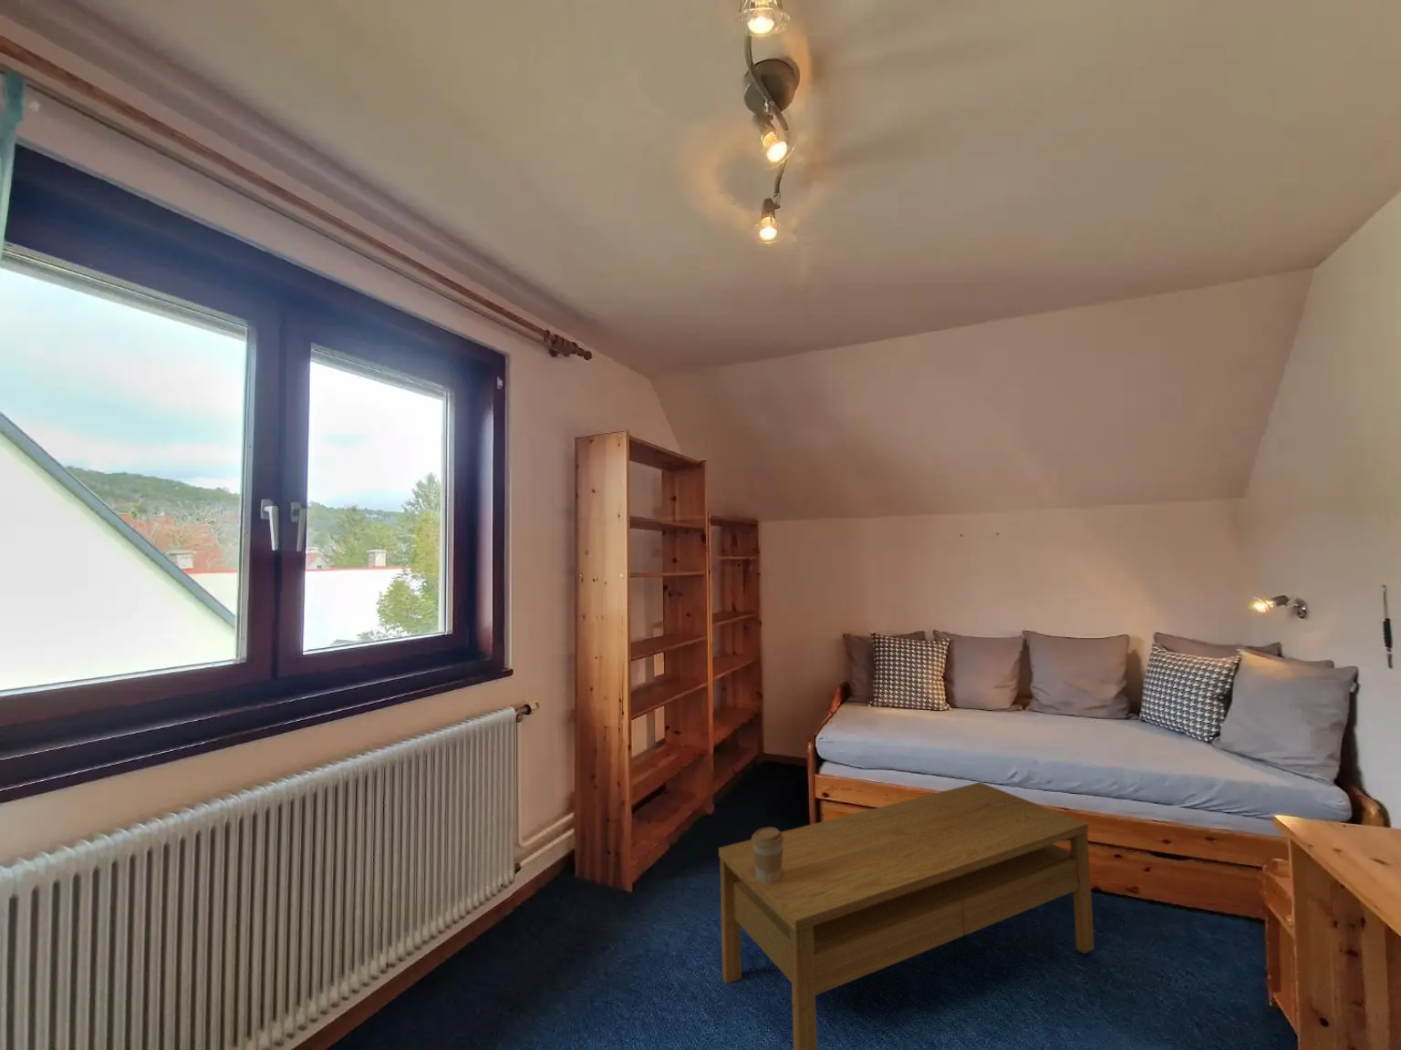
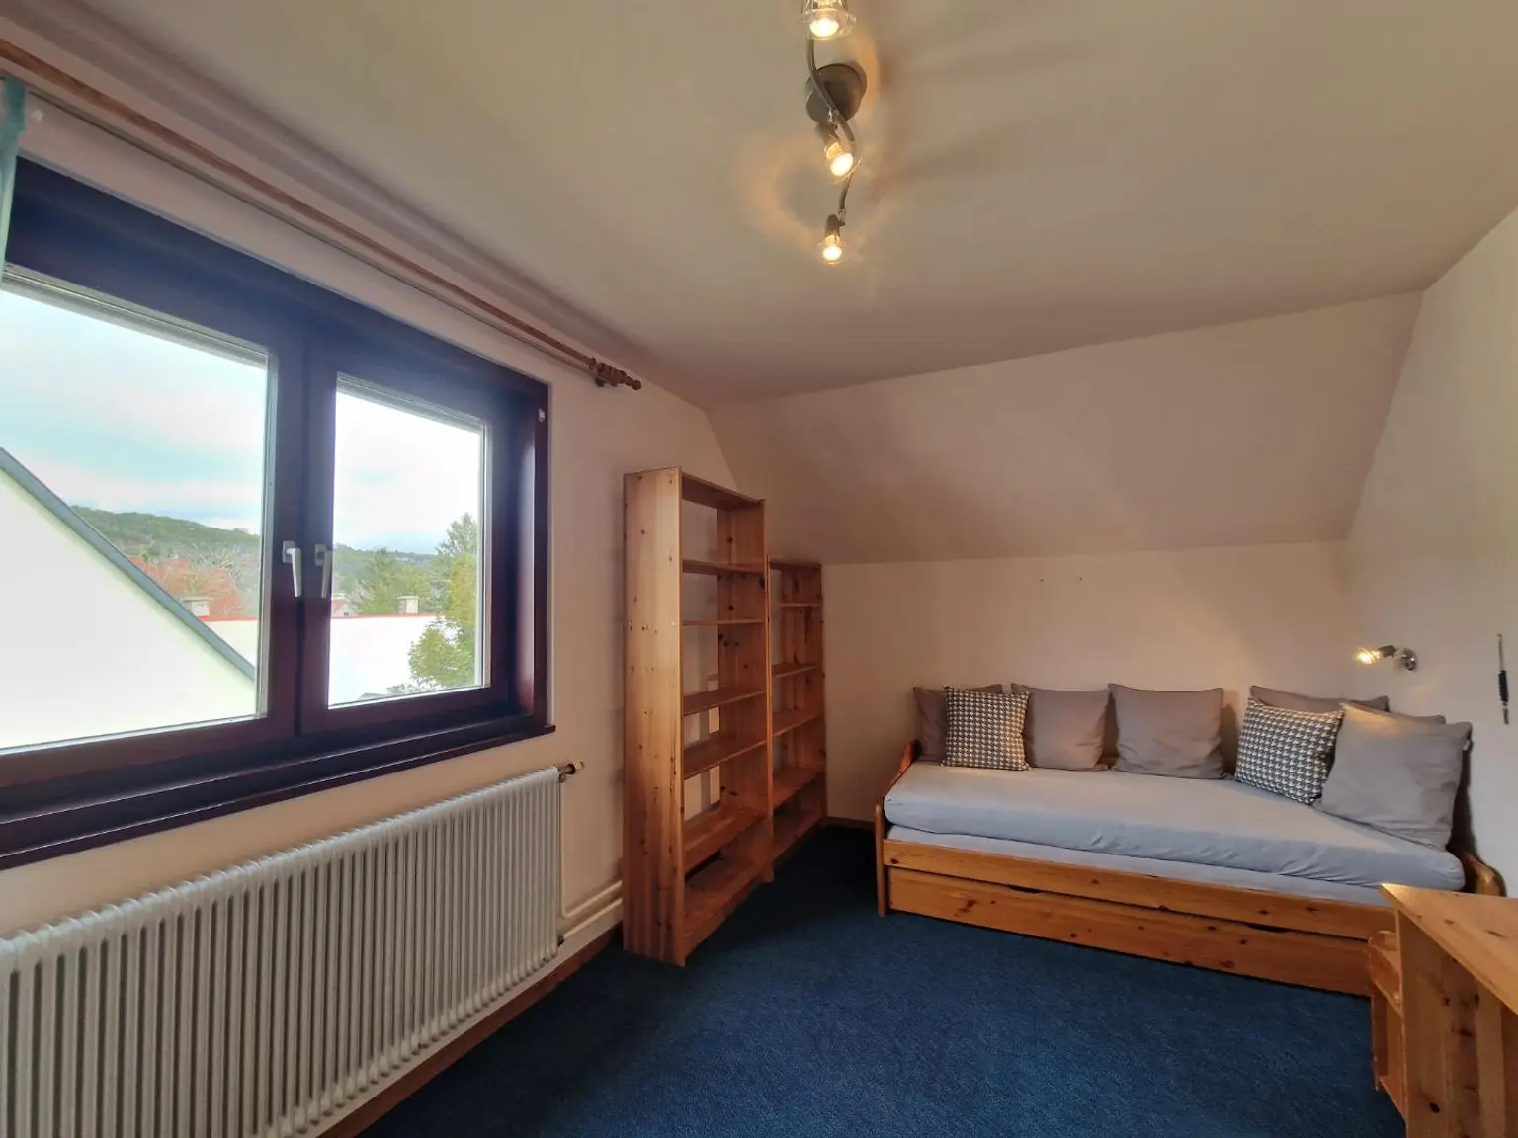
- coffee table [718,781,1095,1050]
- coffee cup [750,827,783,885]
